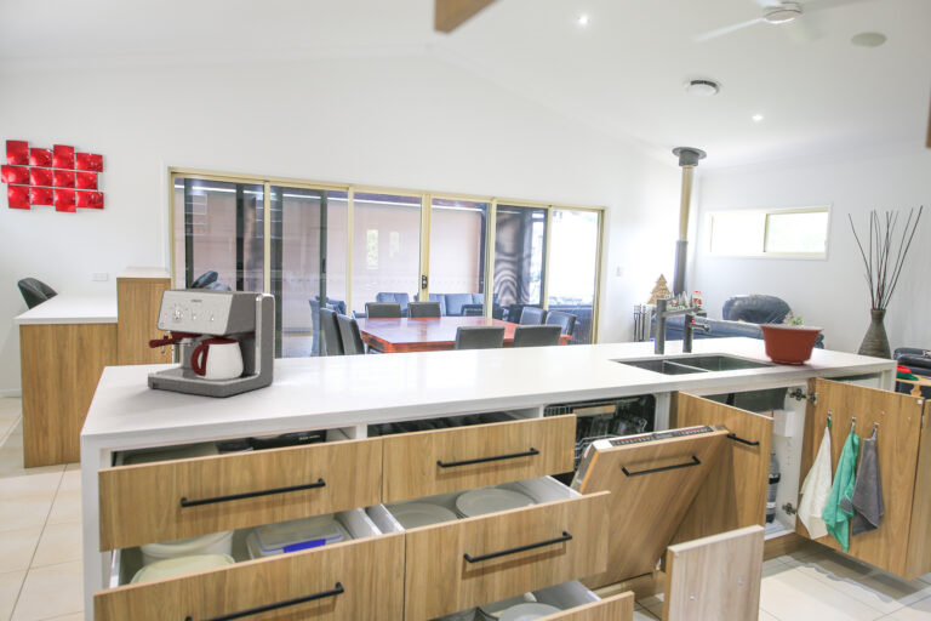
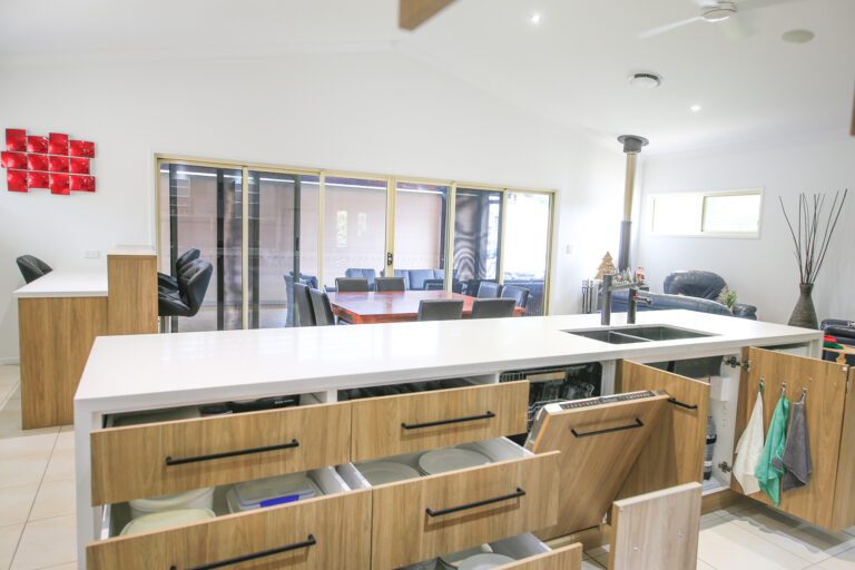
- mixing bowl [758,323,824,366]
- coffee maker [147,287,276,398]
